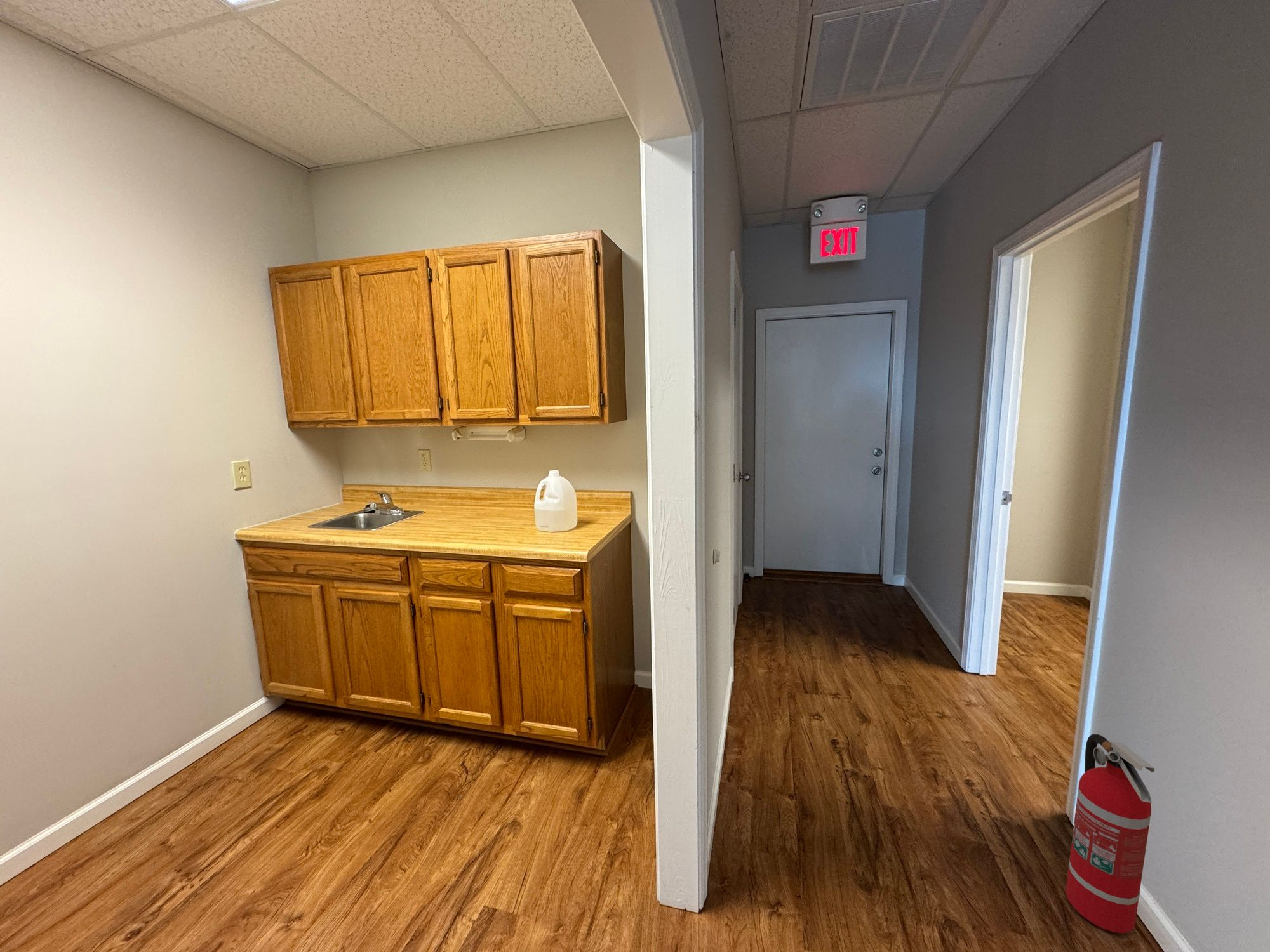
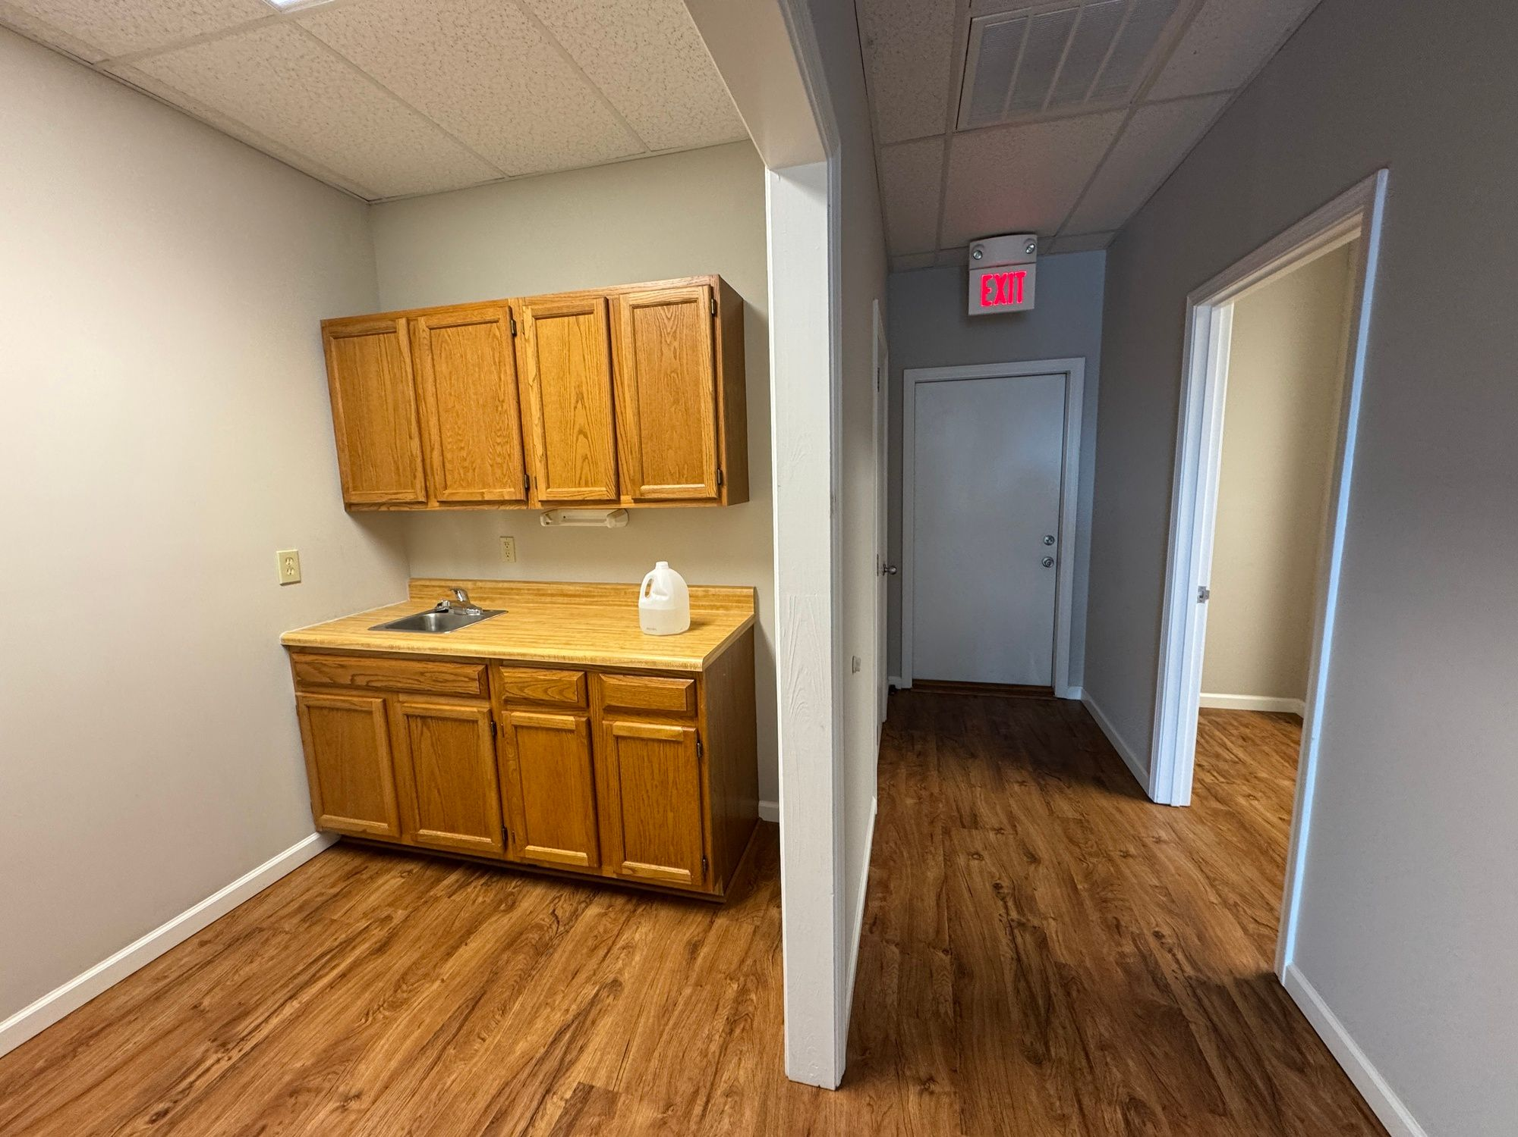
- fire extinguisher [1065,734,1155,934]
